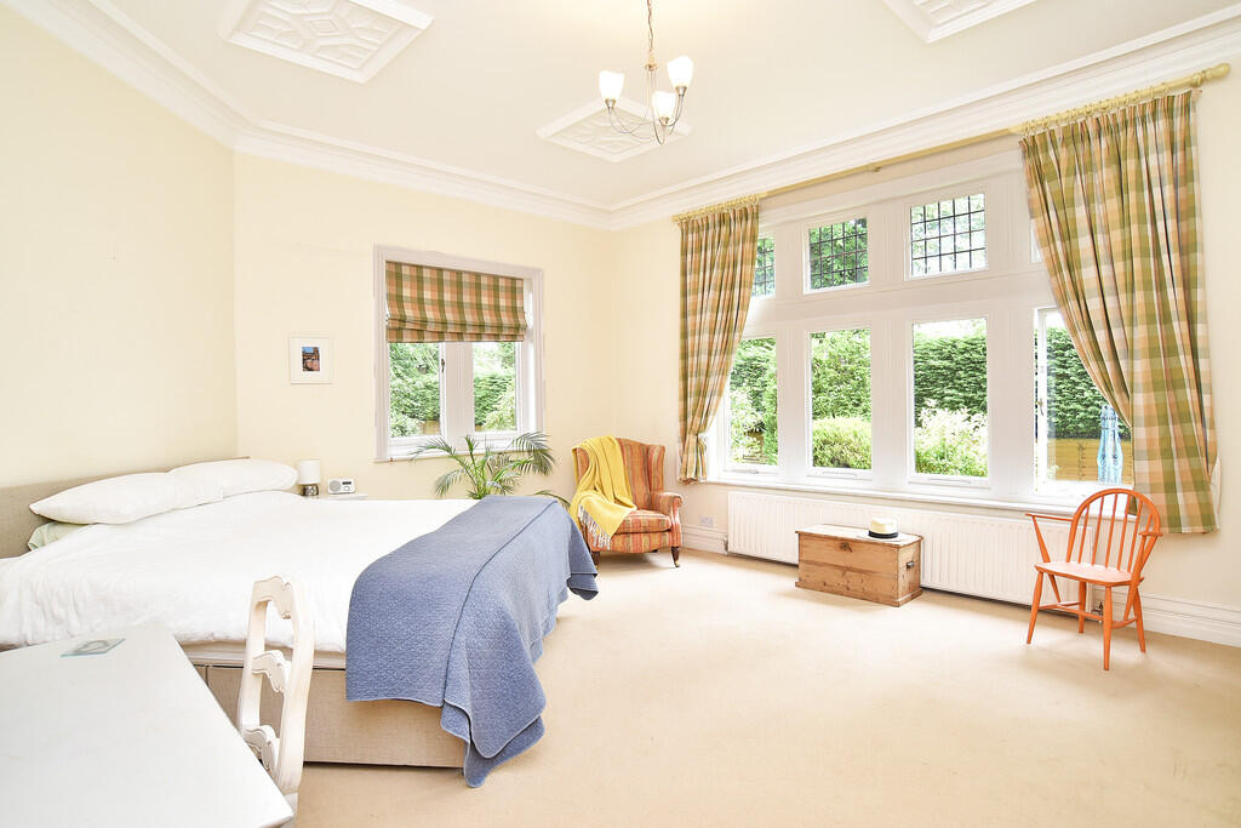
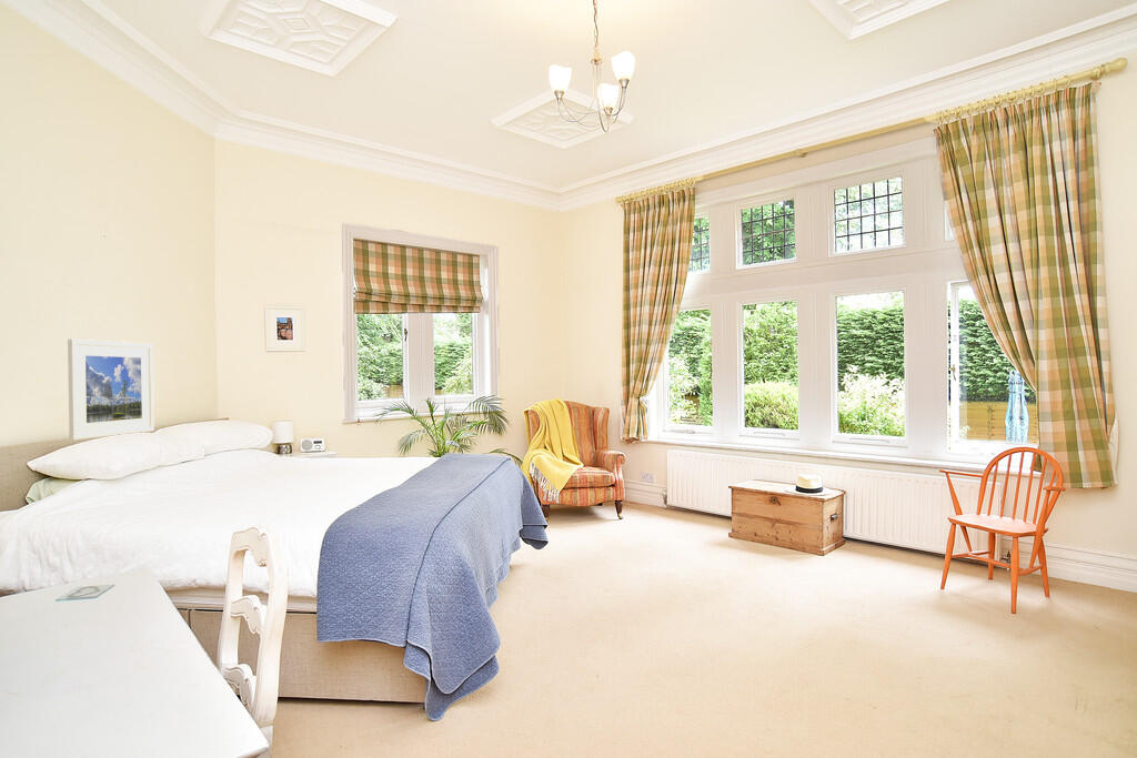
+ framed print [67,338,155,441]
